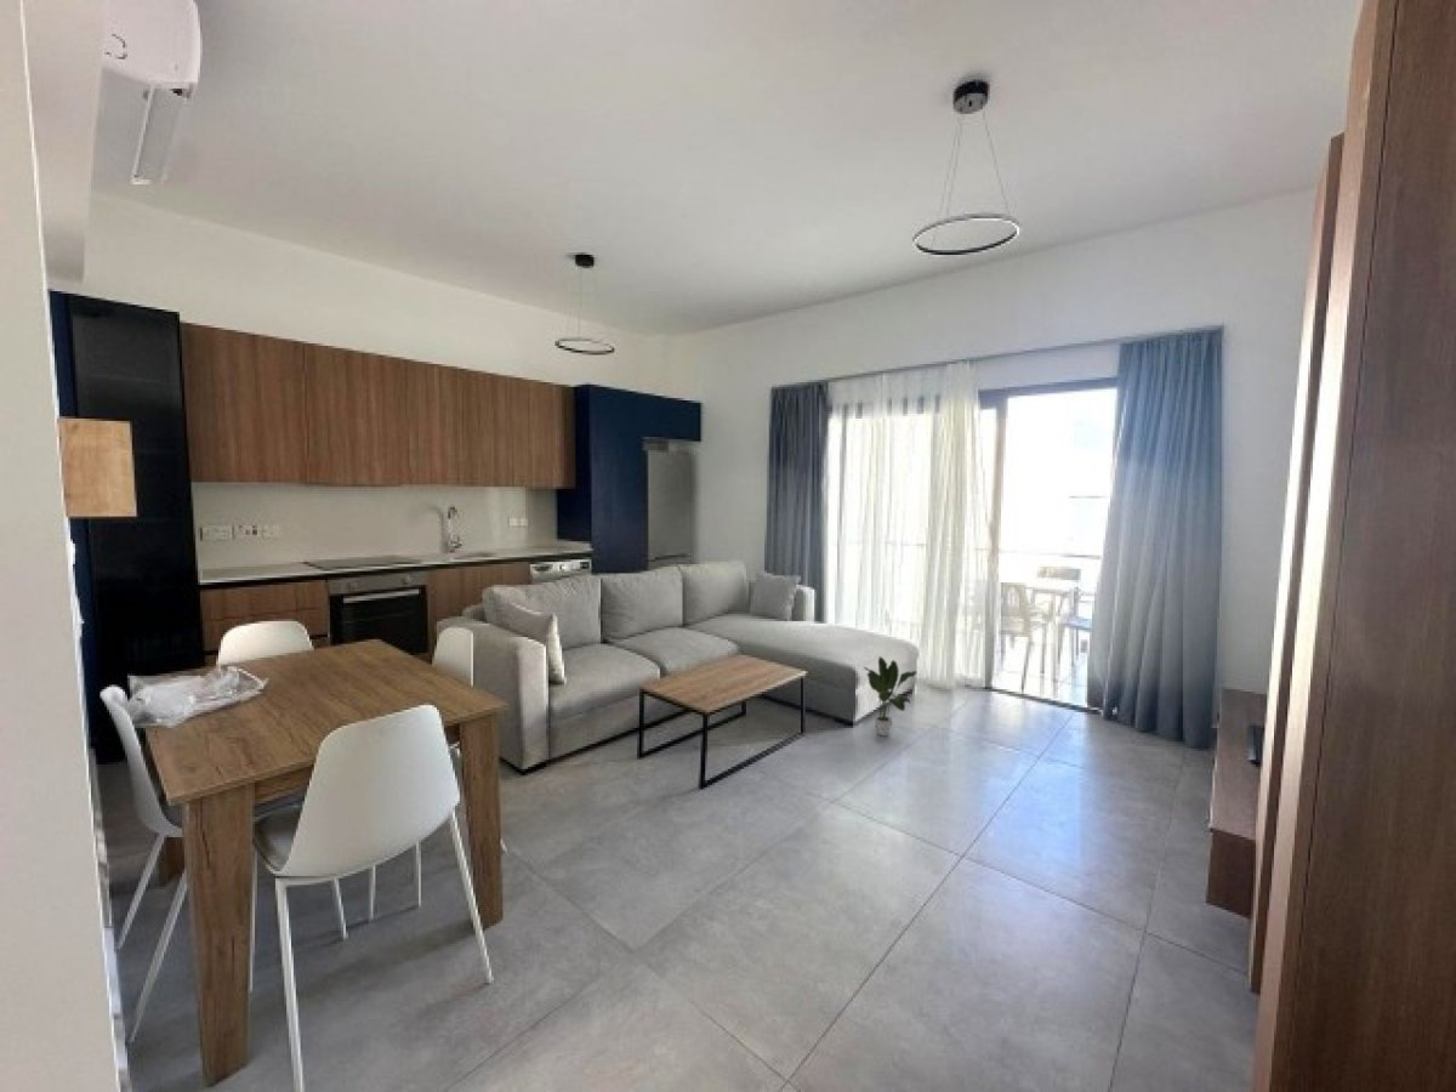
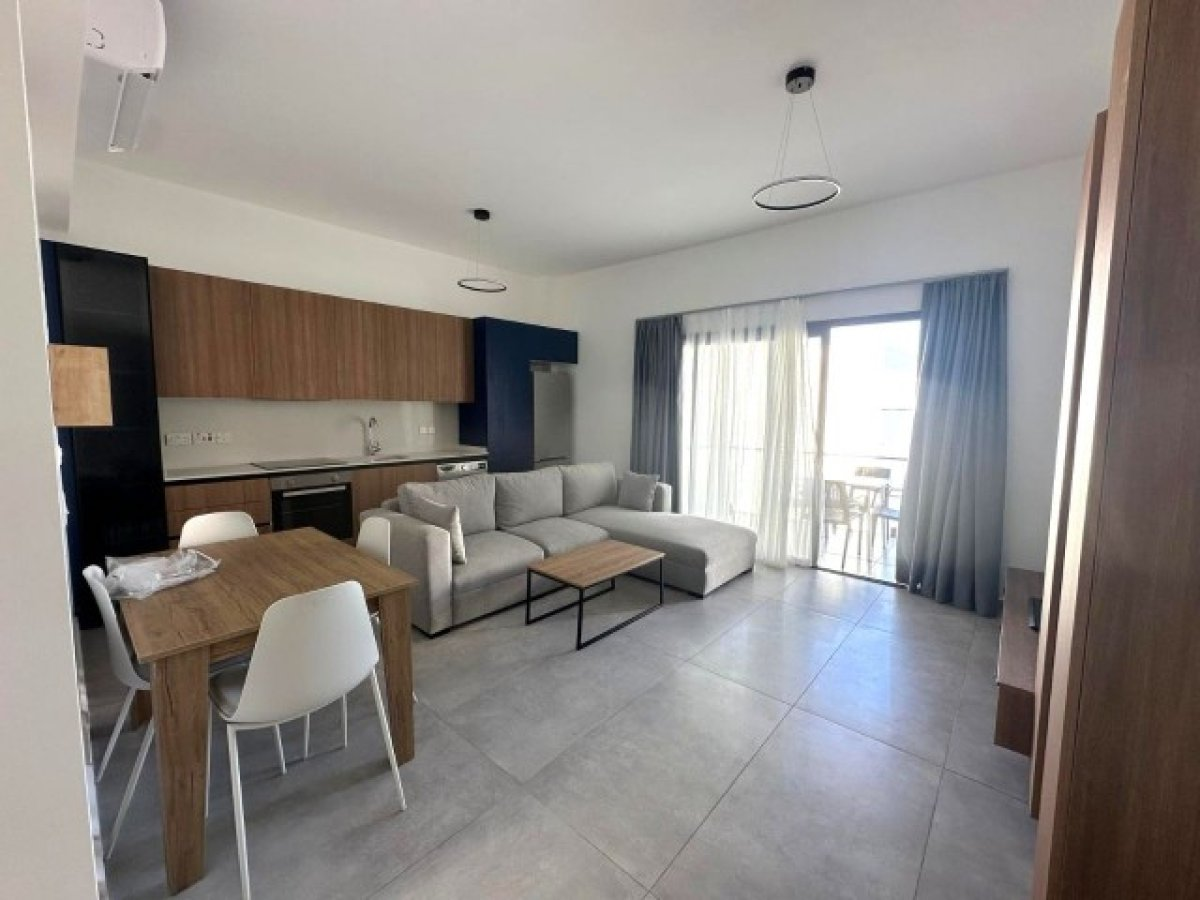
- potted plant [861,655,918,738]
